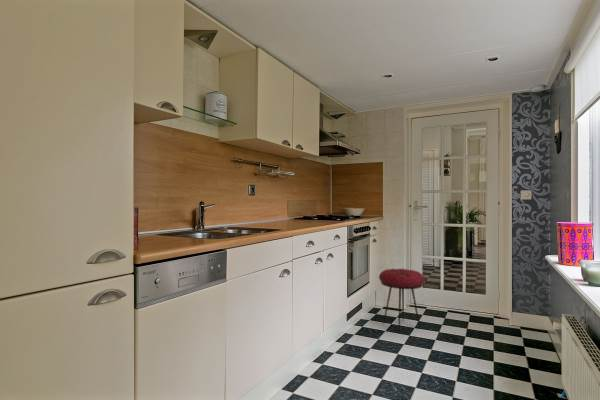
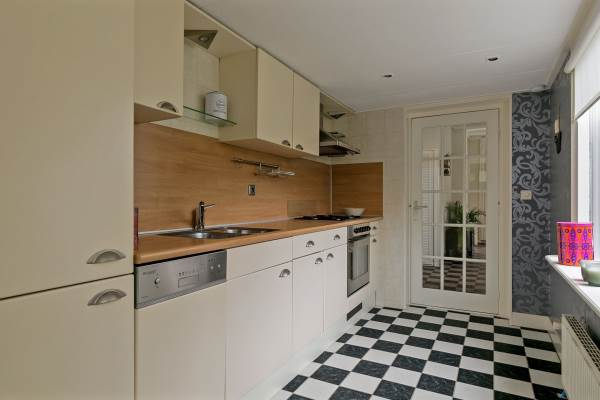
- stool [378,268,426,333]
